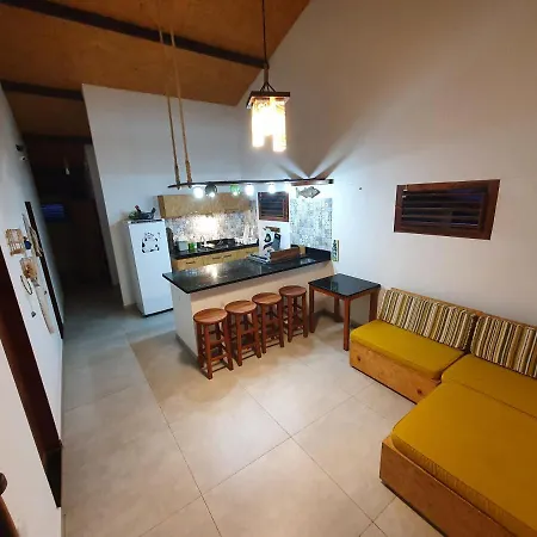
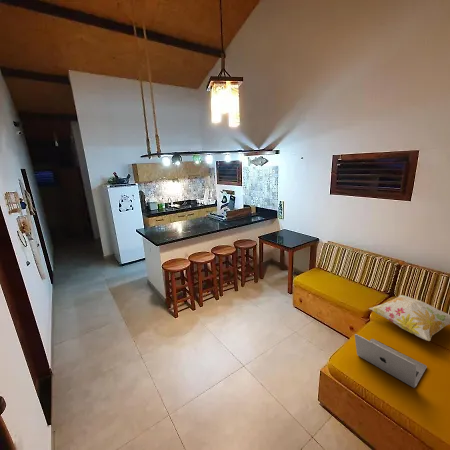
+ decorative pillow [368,294,450,342]
+ laptop [354,333,428,389]
